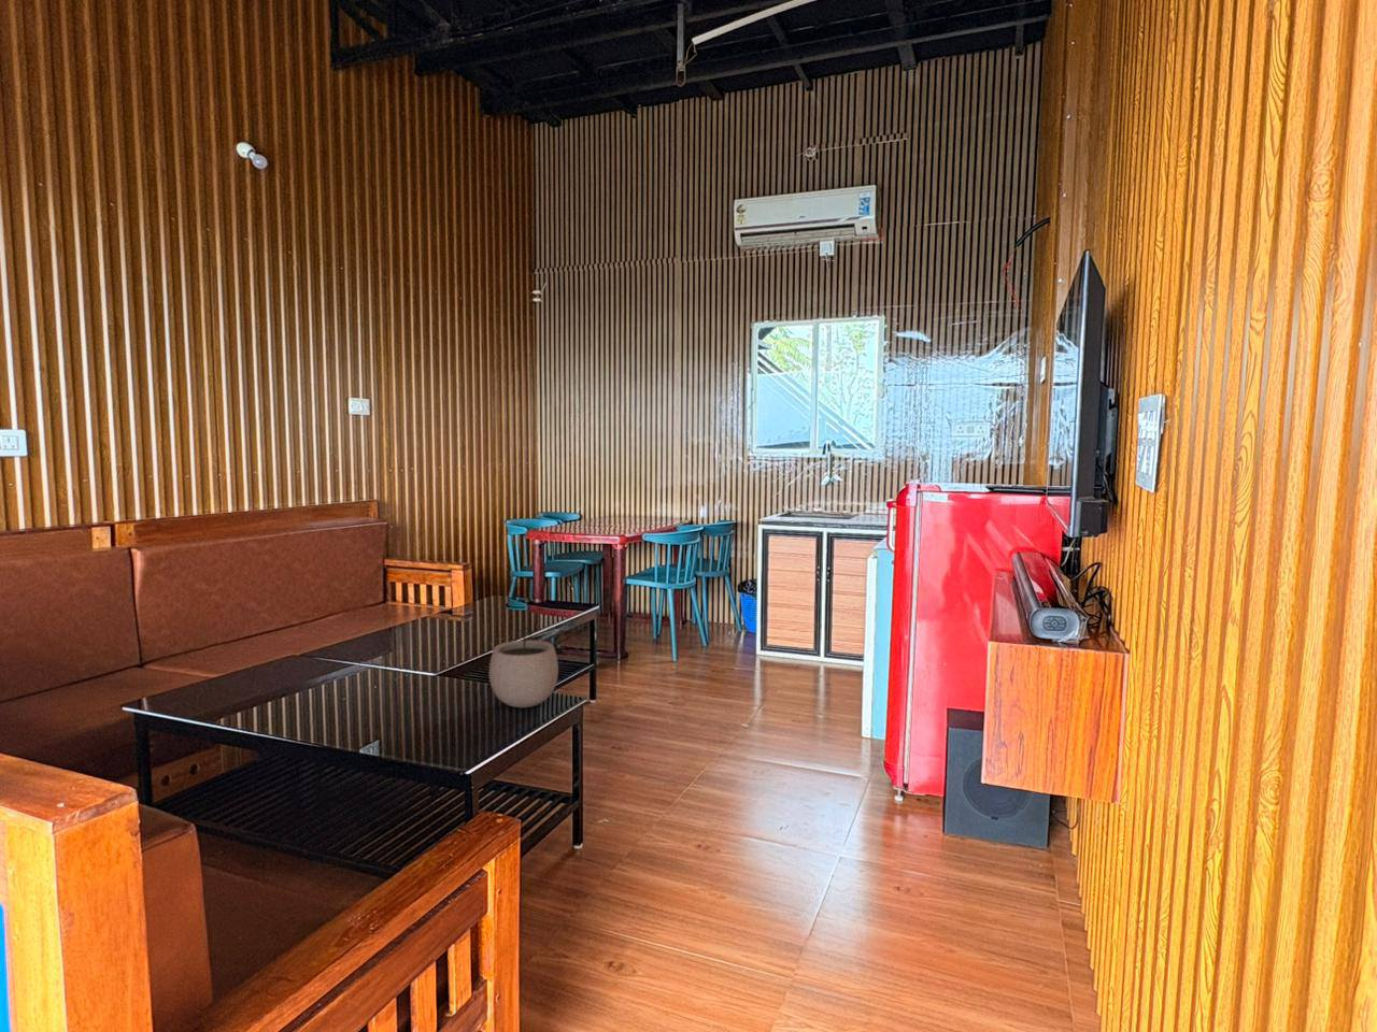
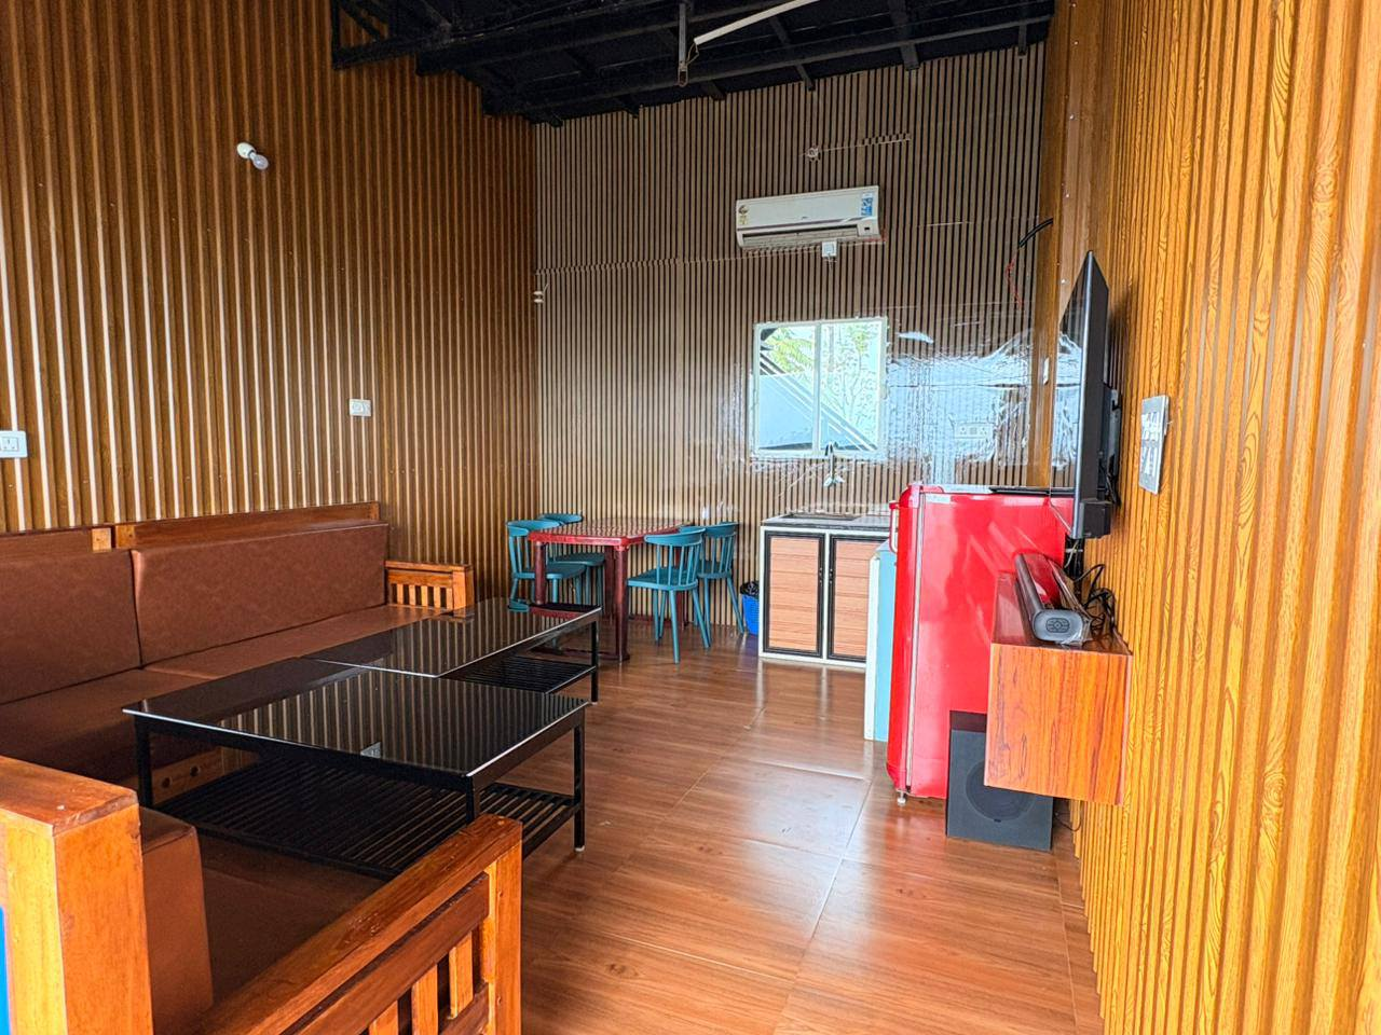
- plant pot [488,622,559,709]
